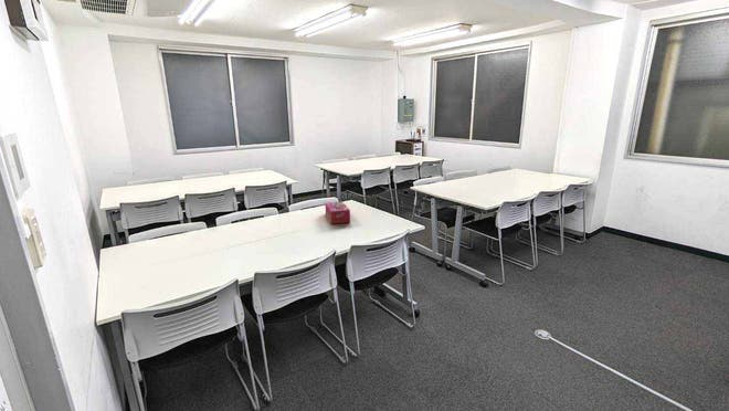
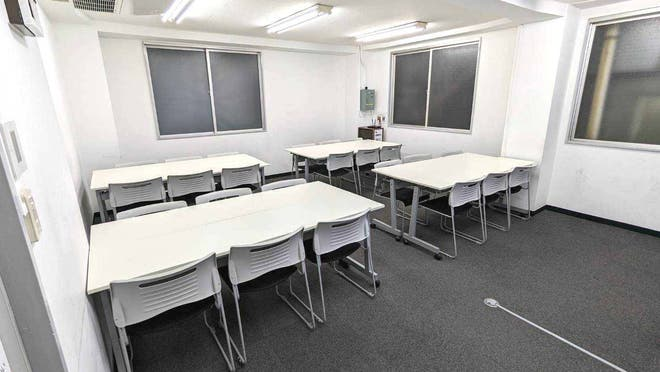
- tissue box [324,201,351,224]
